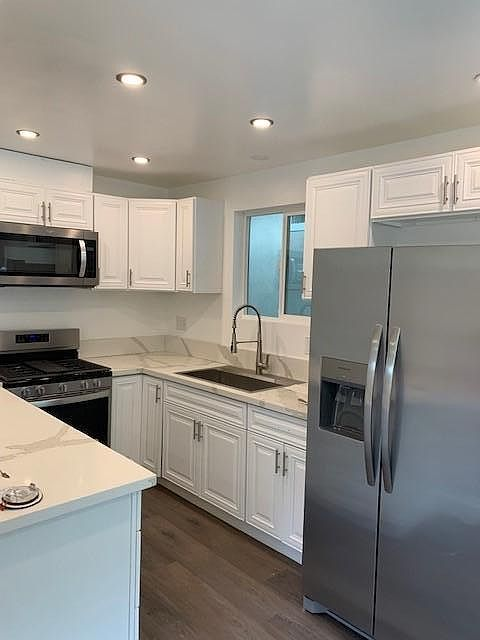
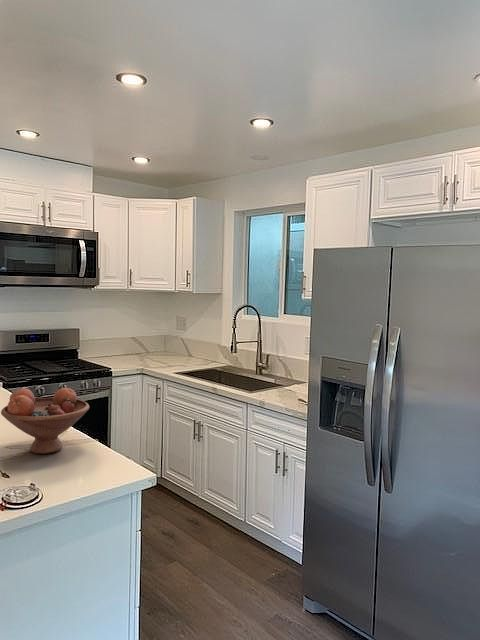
+ fruit bowl [0,387,90,455]
